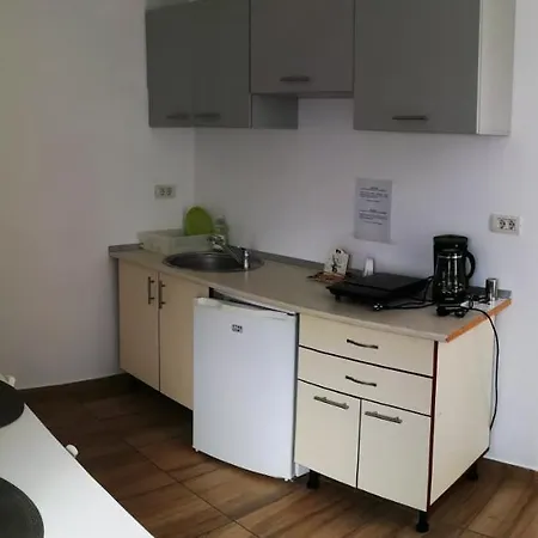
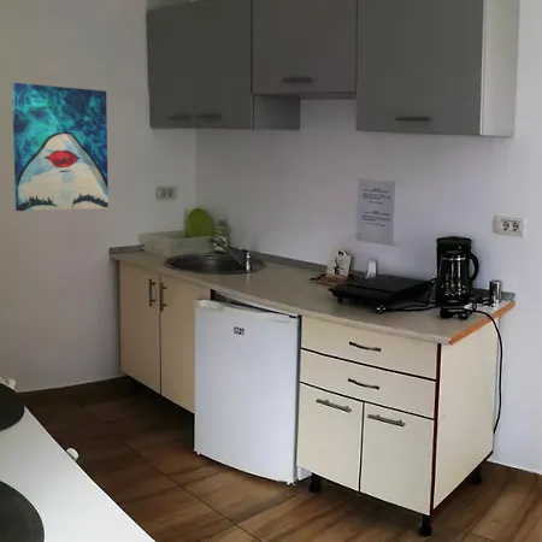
+ wall art [11,82,110,212]
